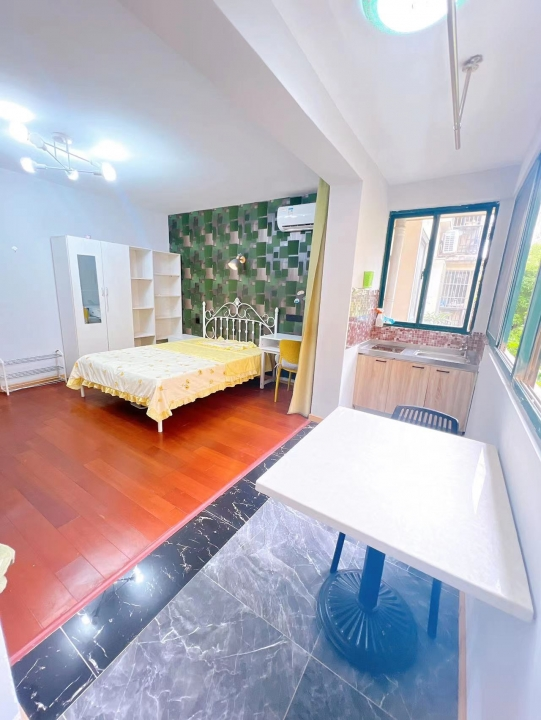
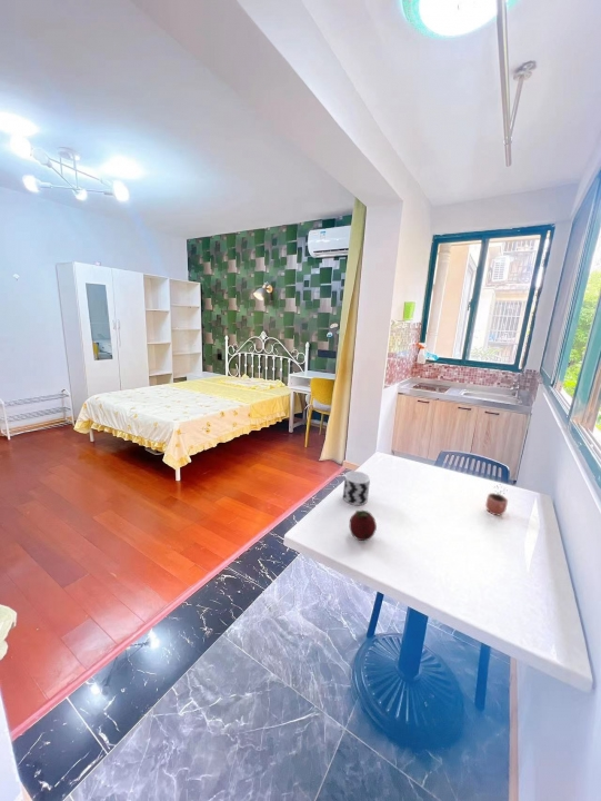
+ cup [342,469,371,506]
+ fruit [349,510,378,542]
+ cocoa [484,485,509,516]
